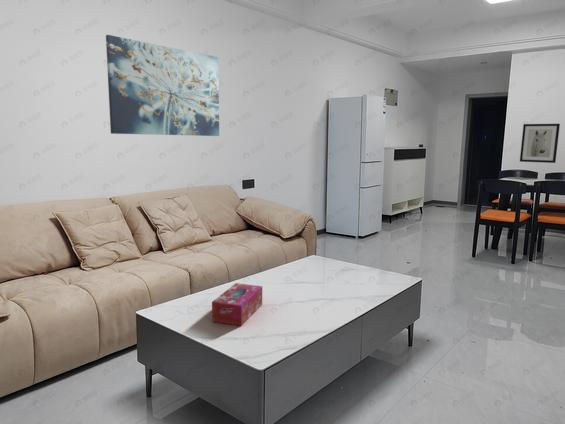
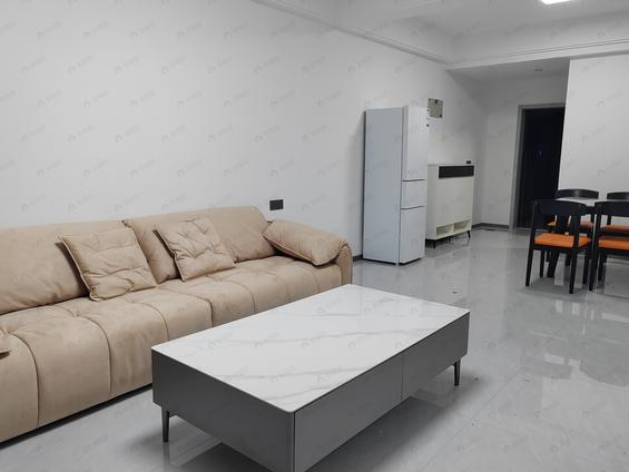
- tissue box [211,282,263,327]
- wall art [519,123,561,164]
- wall art [105,34,220,137]
